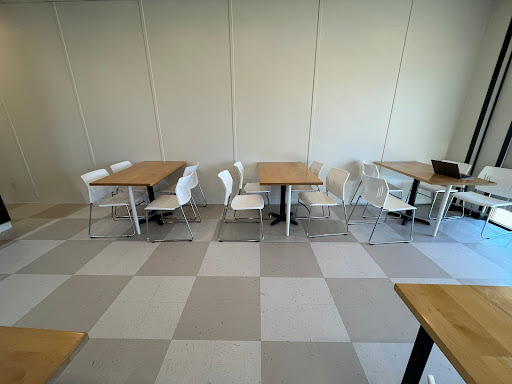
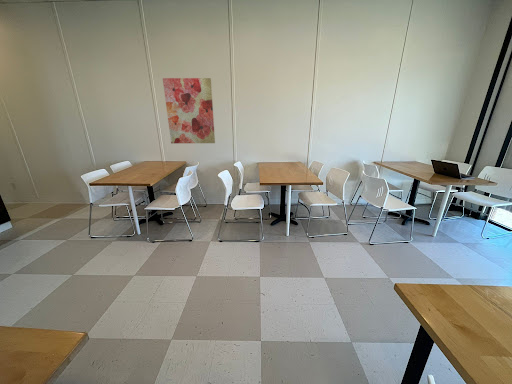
+ wall art [162,77,216,144]
